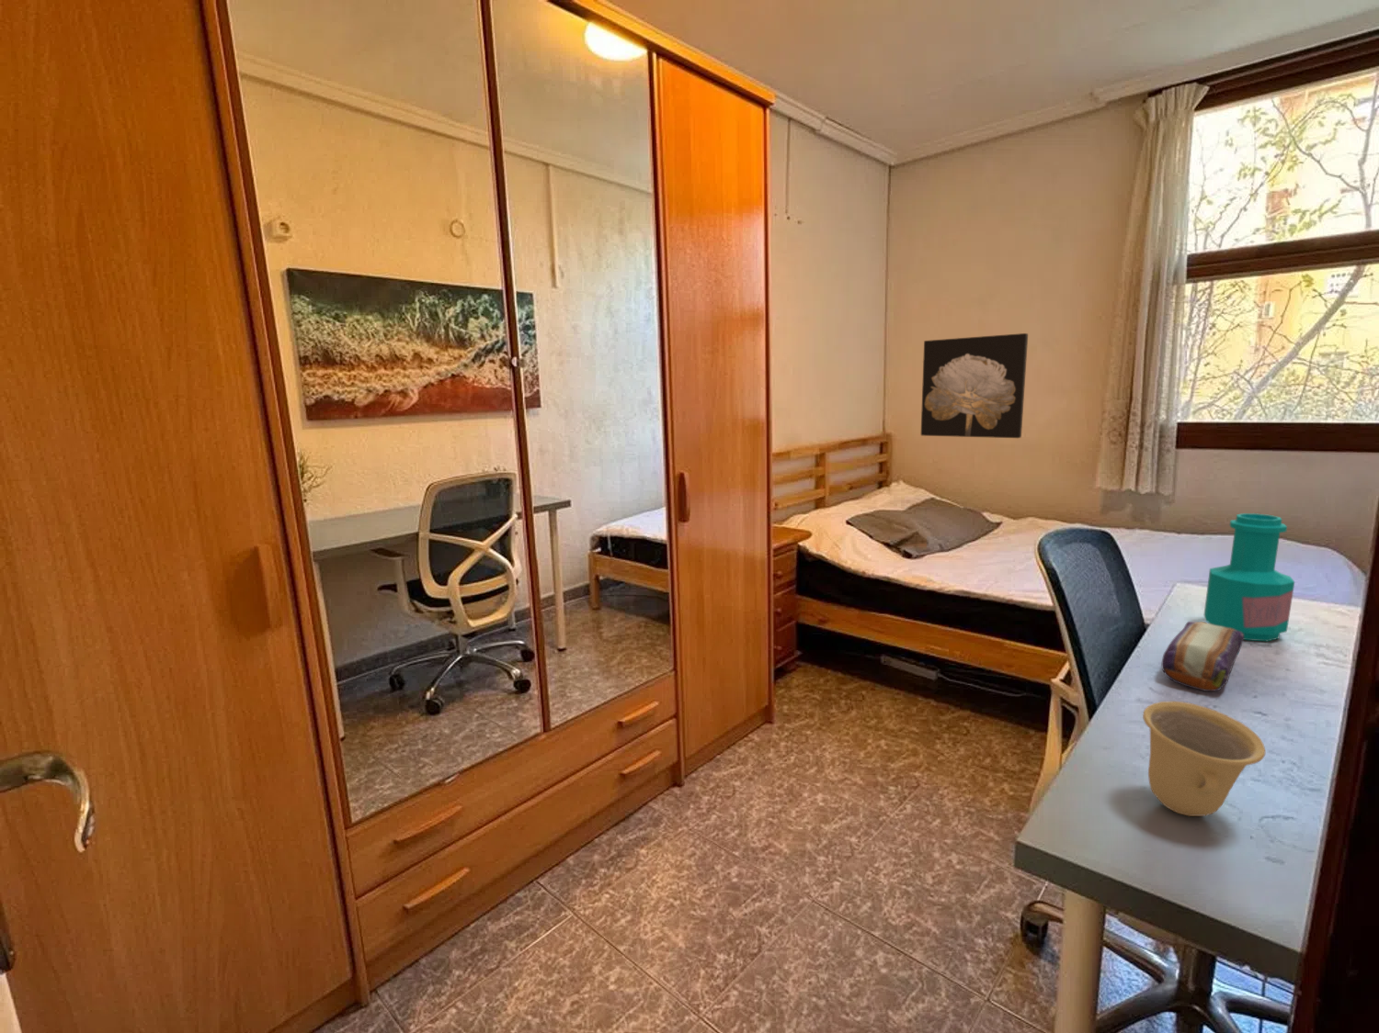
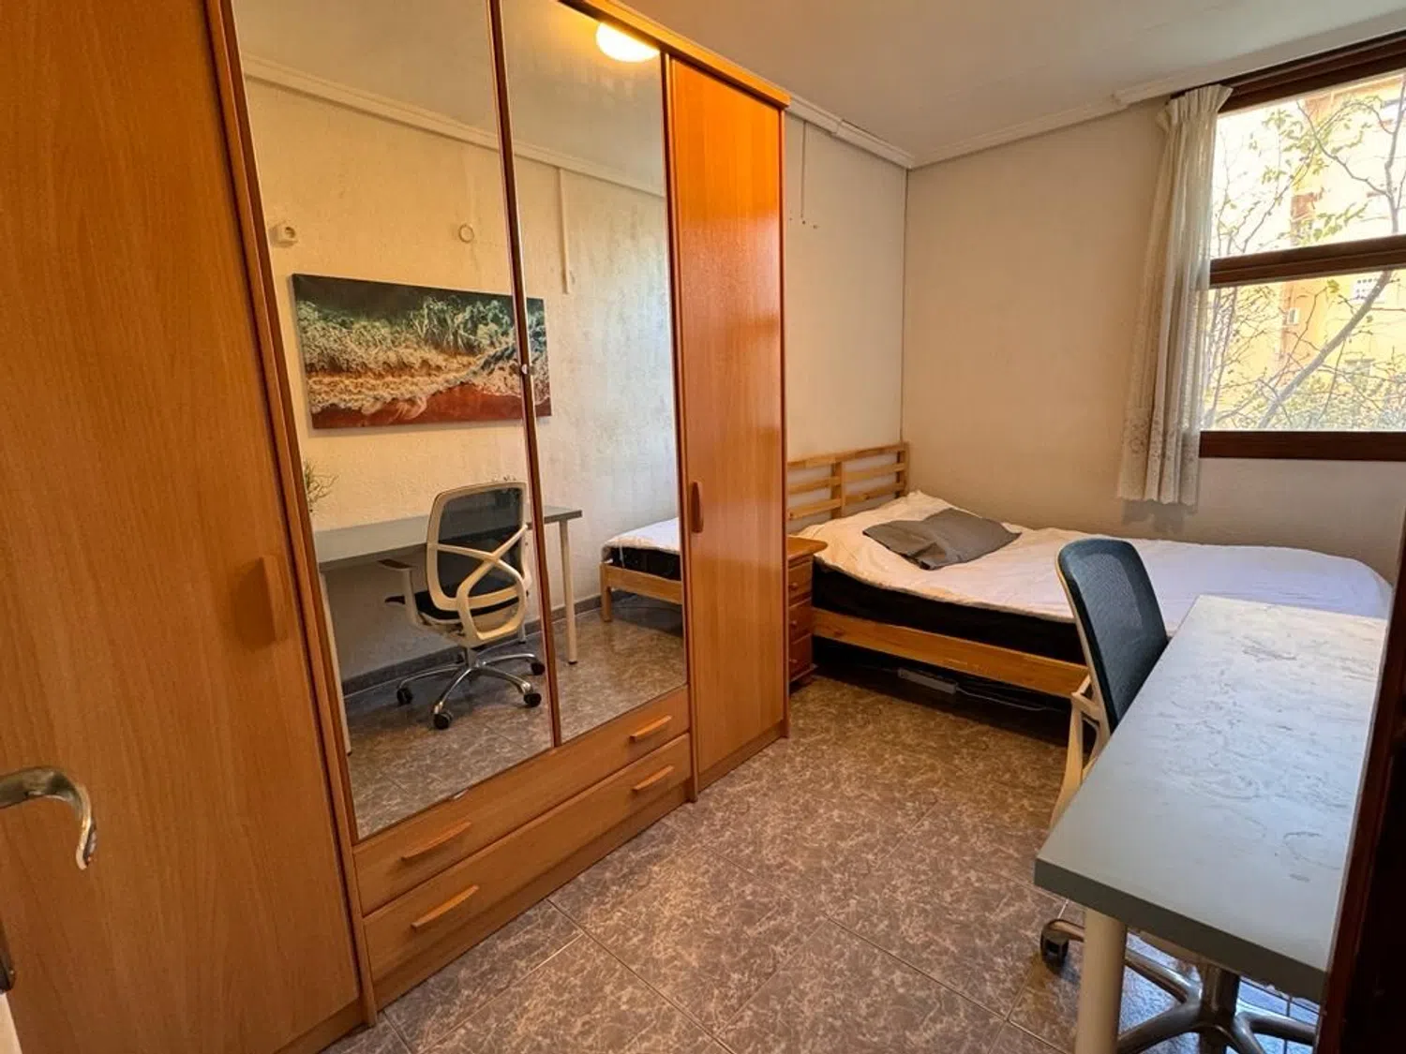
- pencil case [1161,621,1244,692]
- bottle [1203,512,1295,642]
- wall art [921,332,1028,438]
- cup [1142,701,1266,817]
